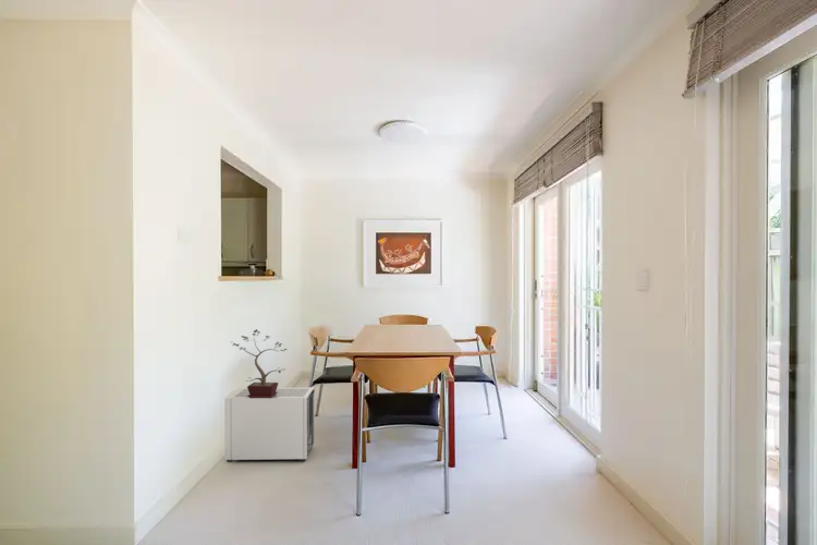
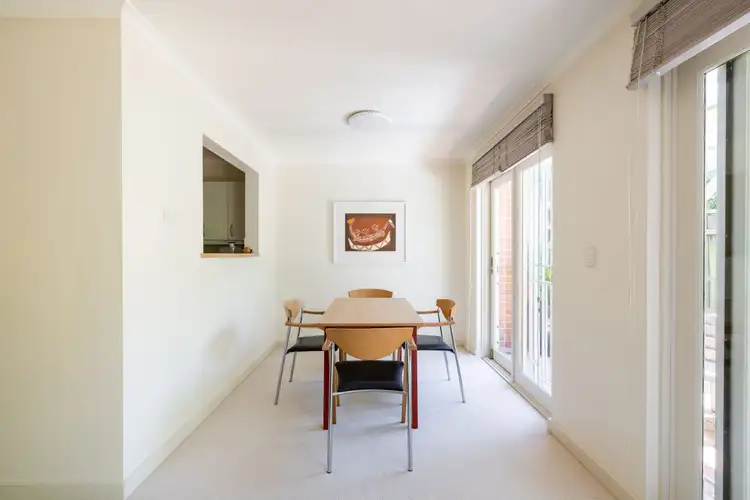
- potted plant [231,328,288,398]
- air purifier [223,386,316,463]
